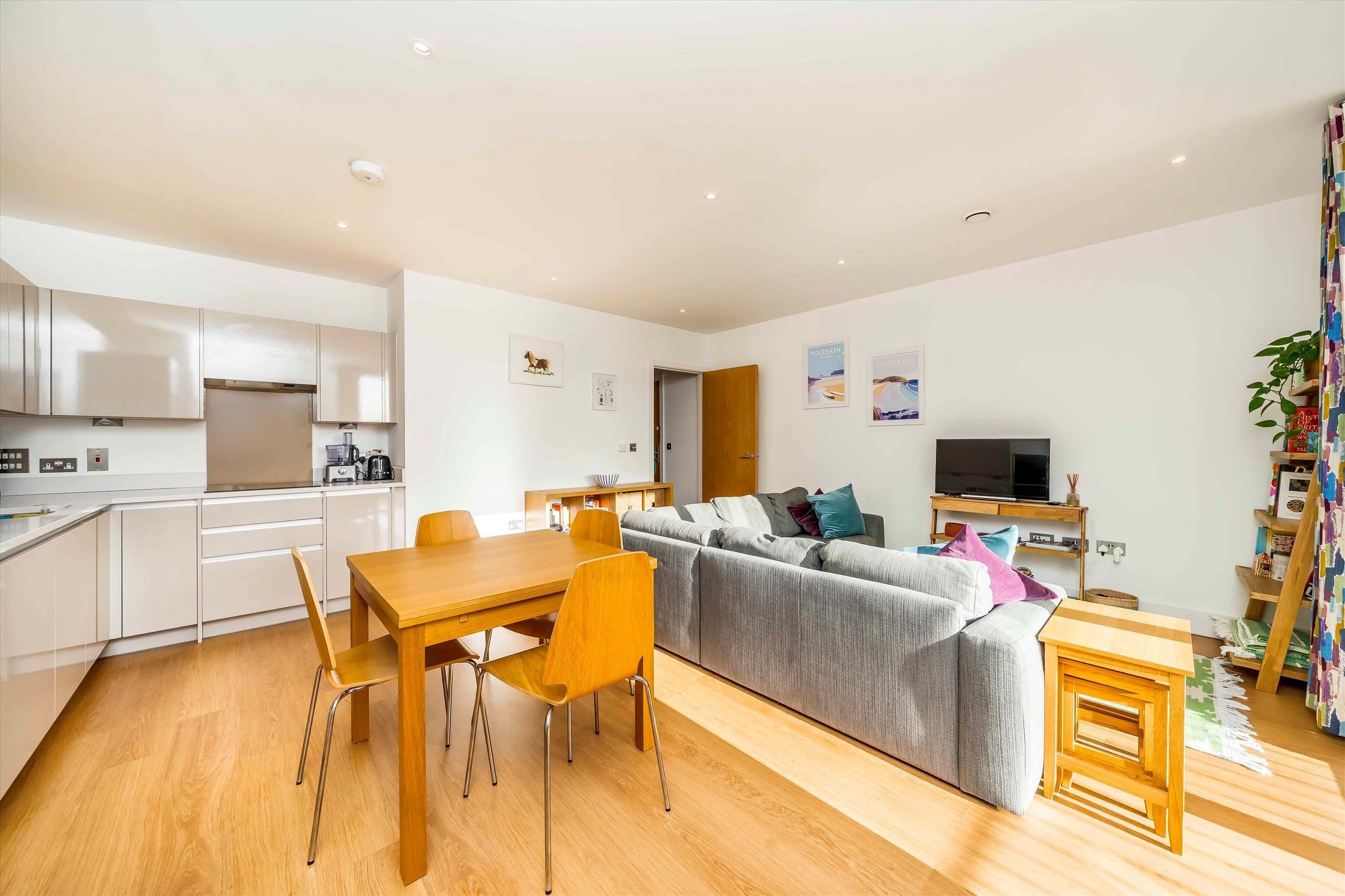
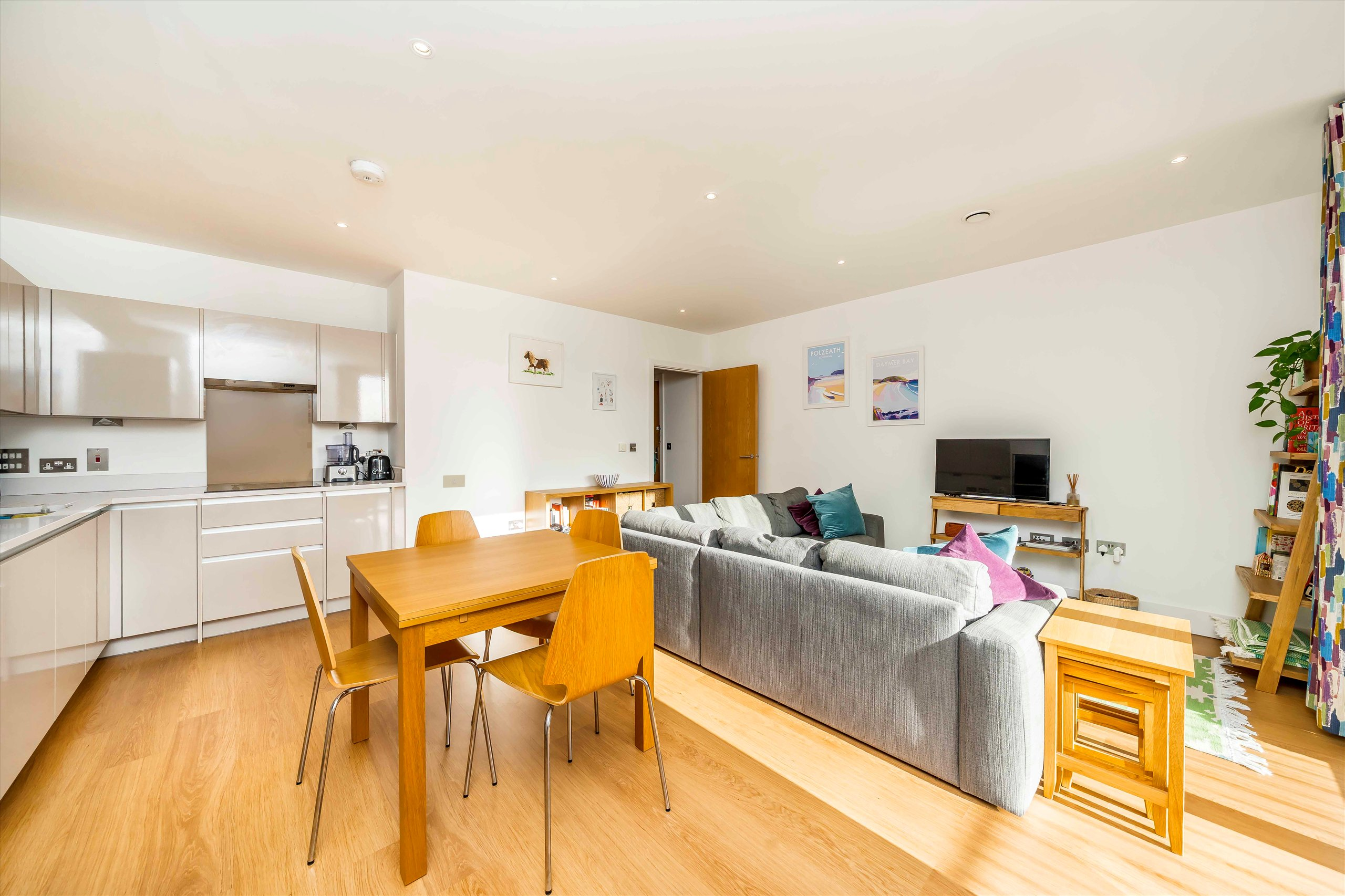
+ light switch [443,474,465,488]
